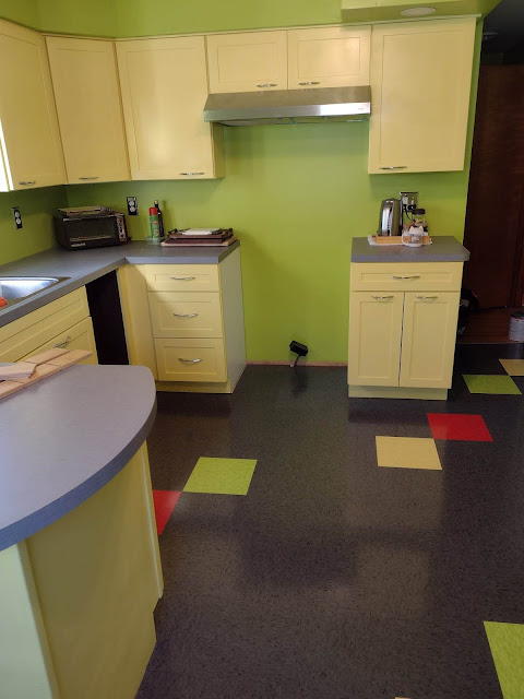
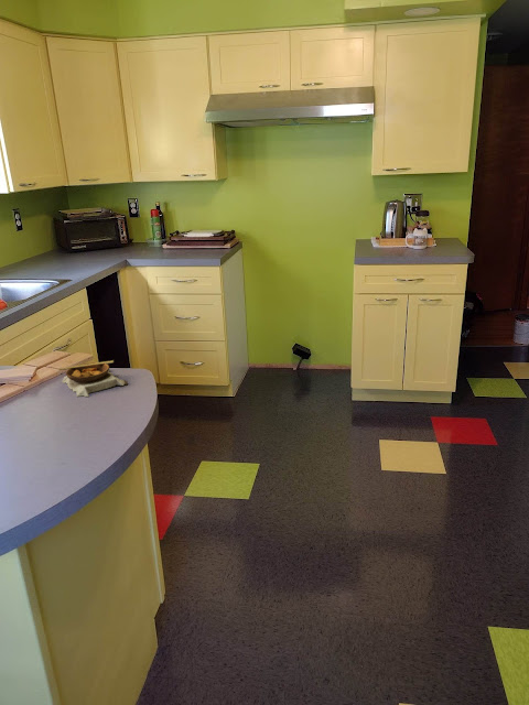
+ soup bowl [57,359,129,398]
